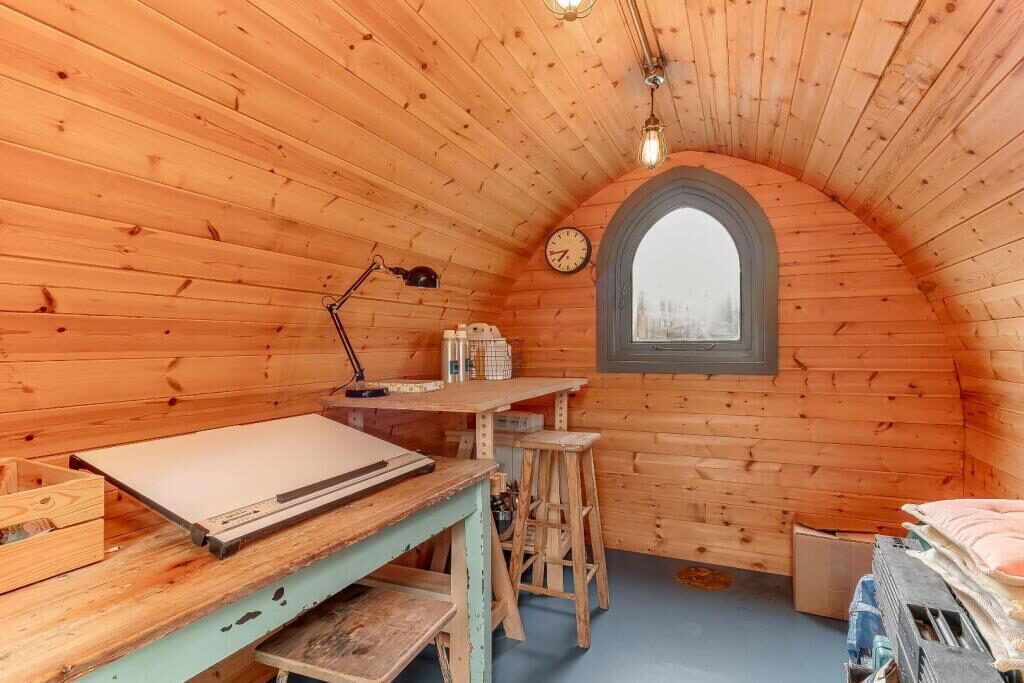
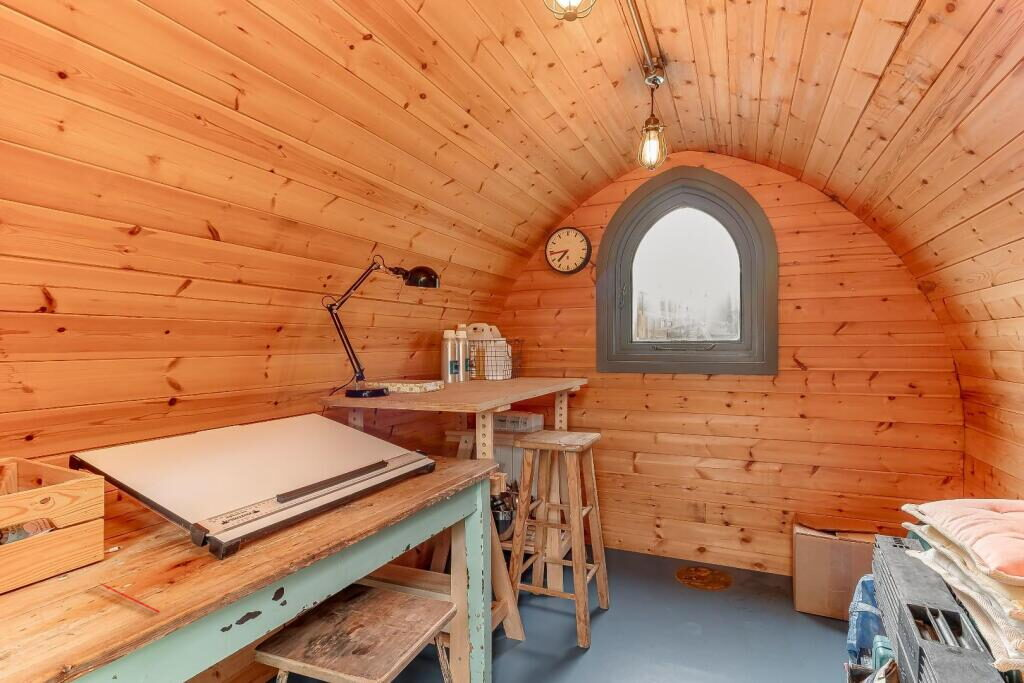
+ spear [98,582,162,614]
